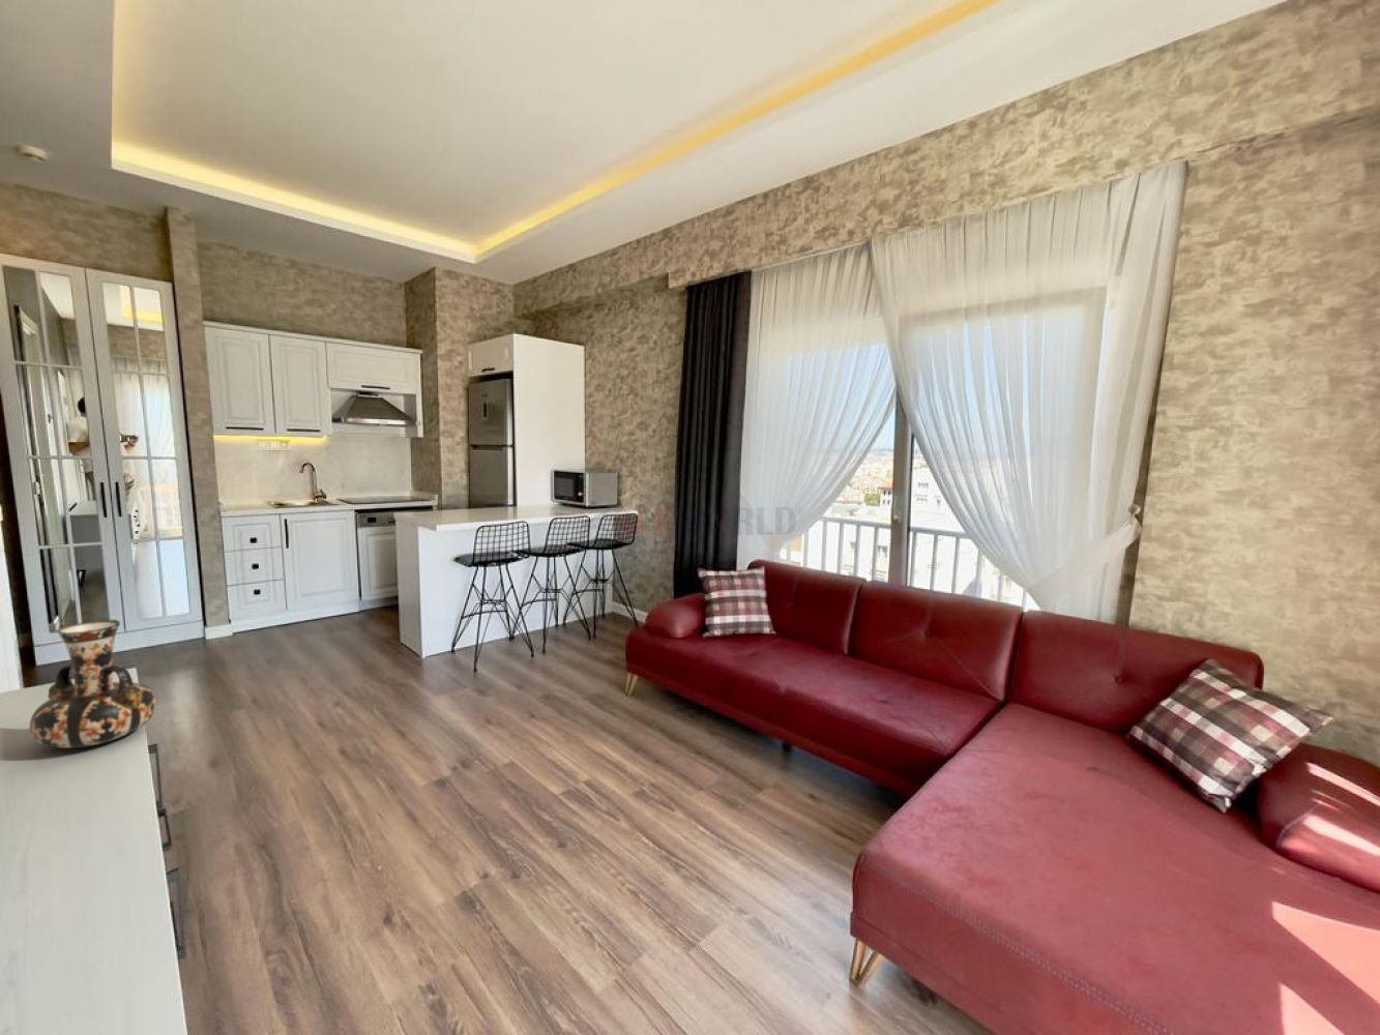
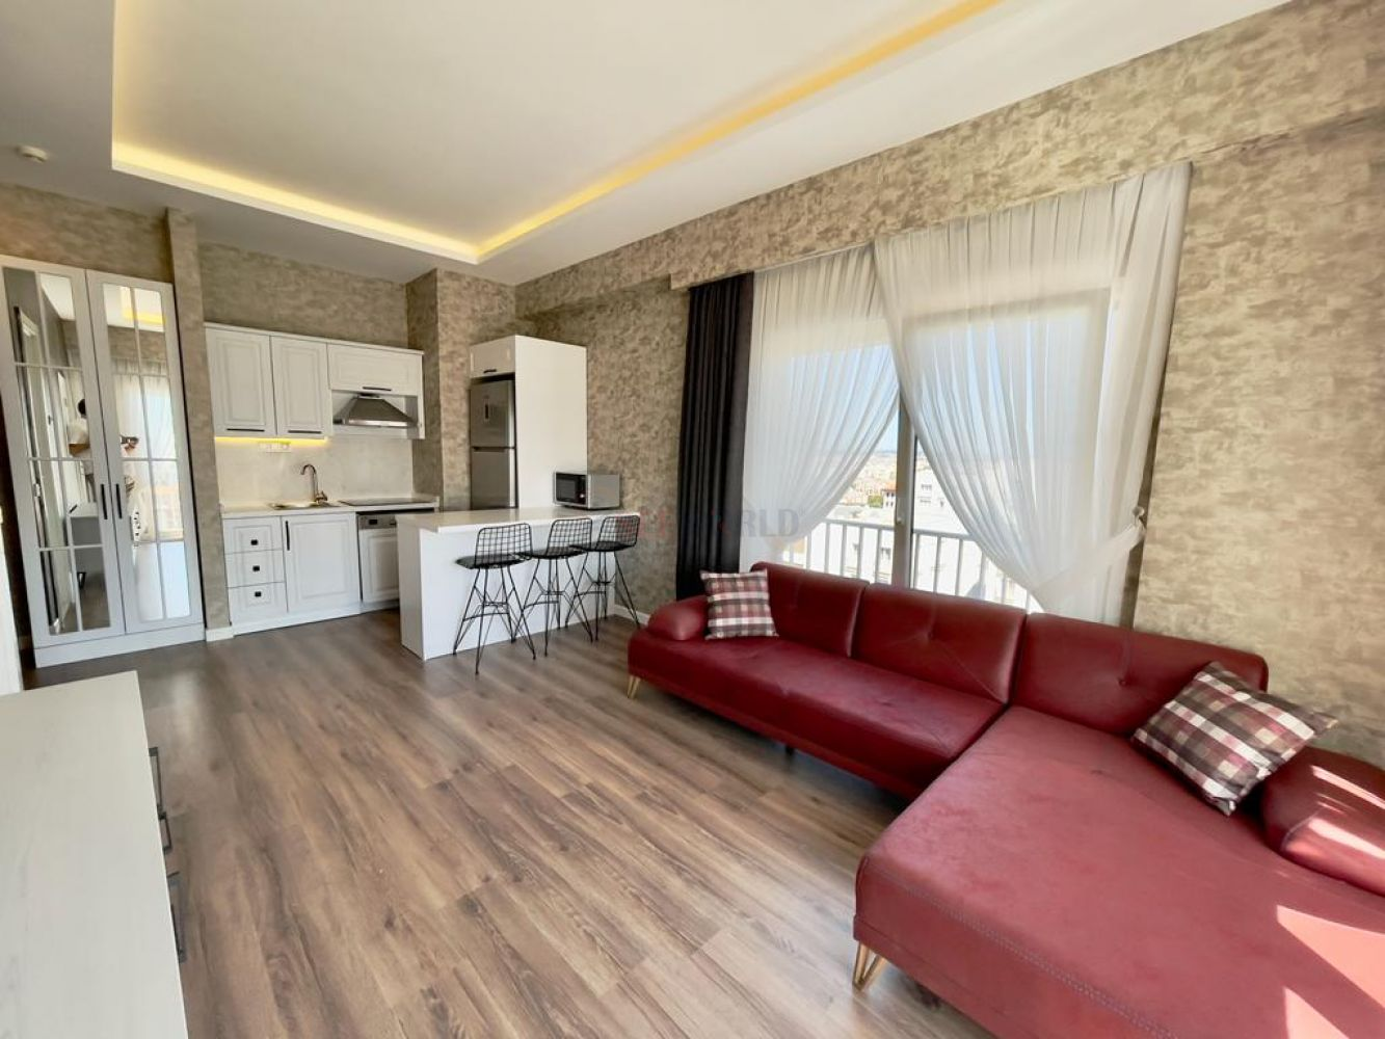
- decorative vase [29,619,158,749]
